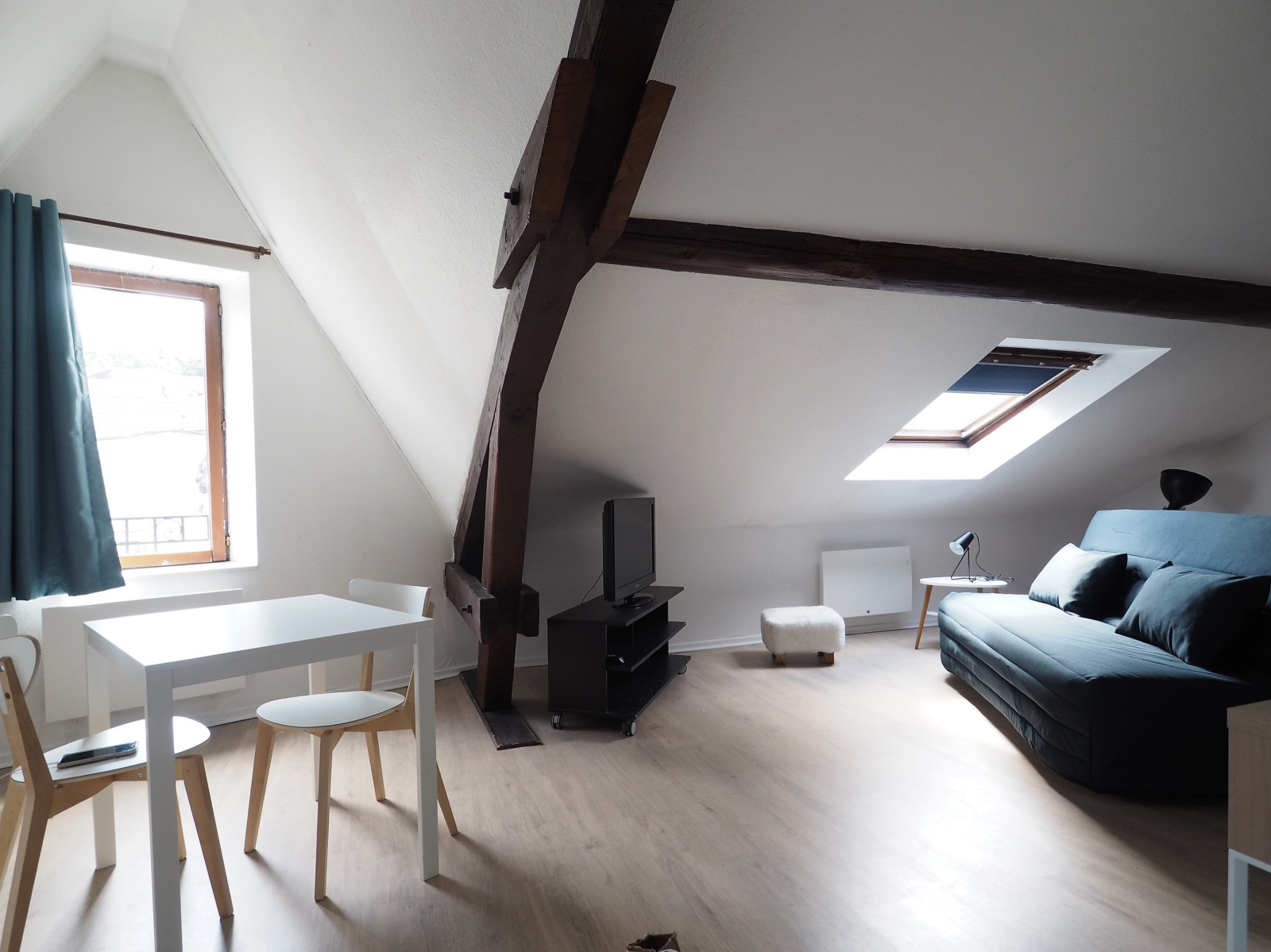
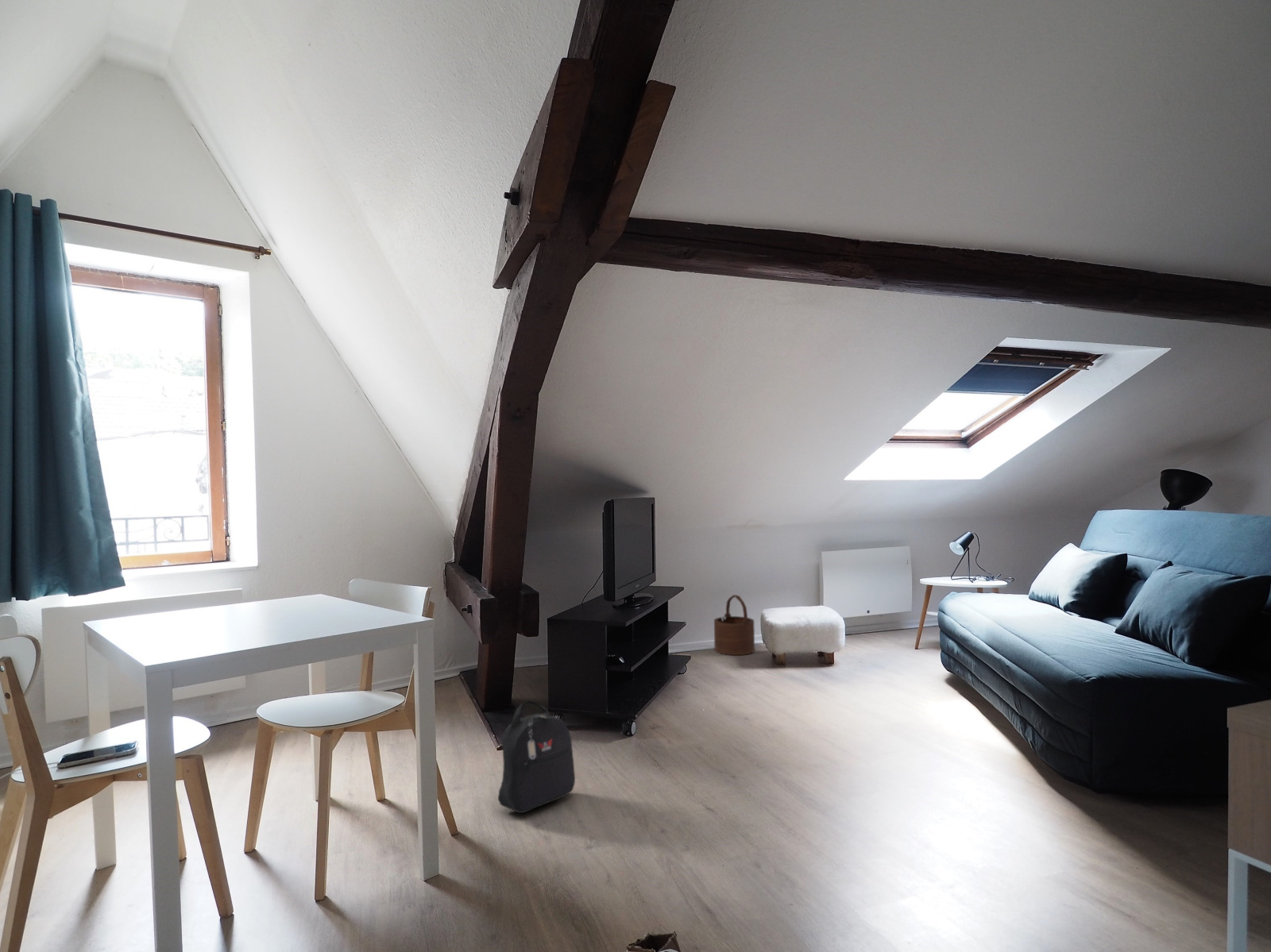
+ backpack [497,700,576,814]
+ wooden bucket [713,594,755,656]
